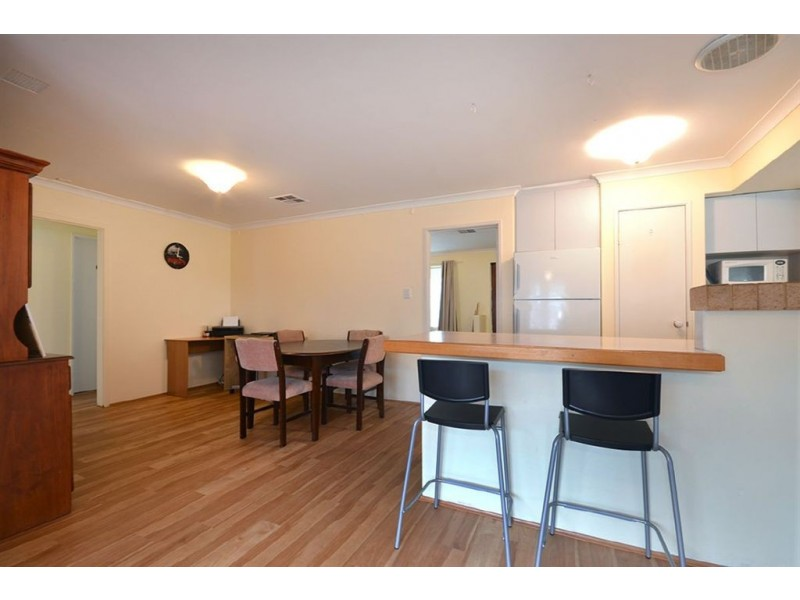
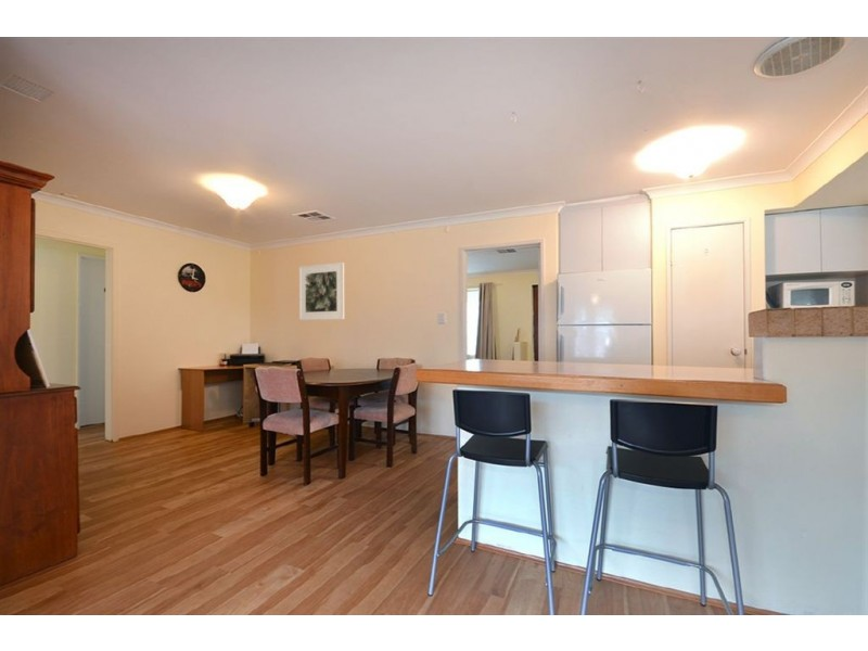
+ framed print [298,261,345,321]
